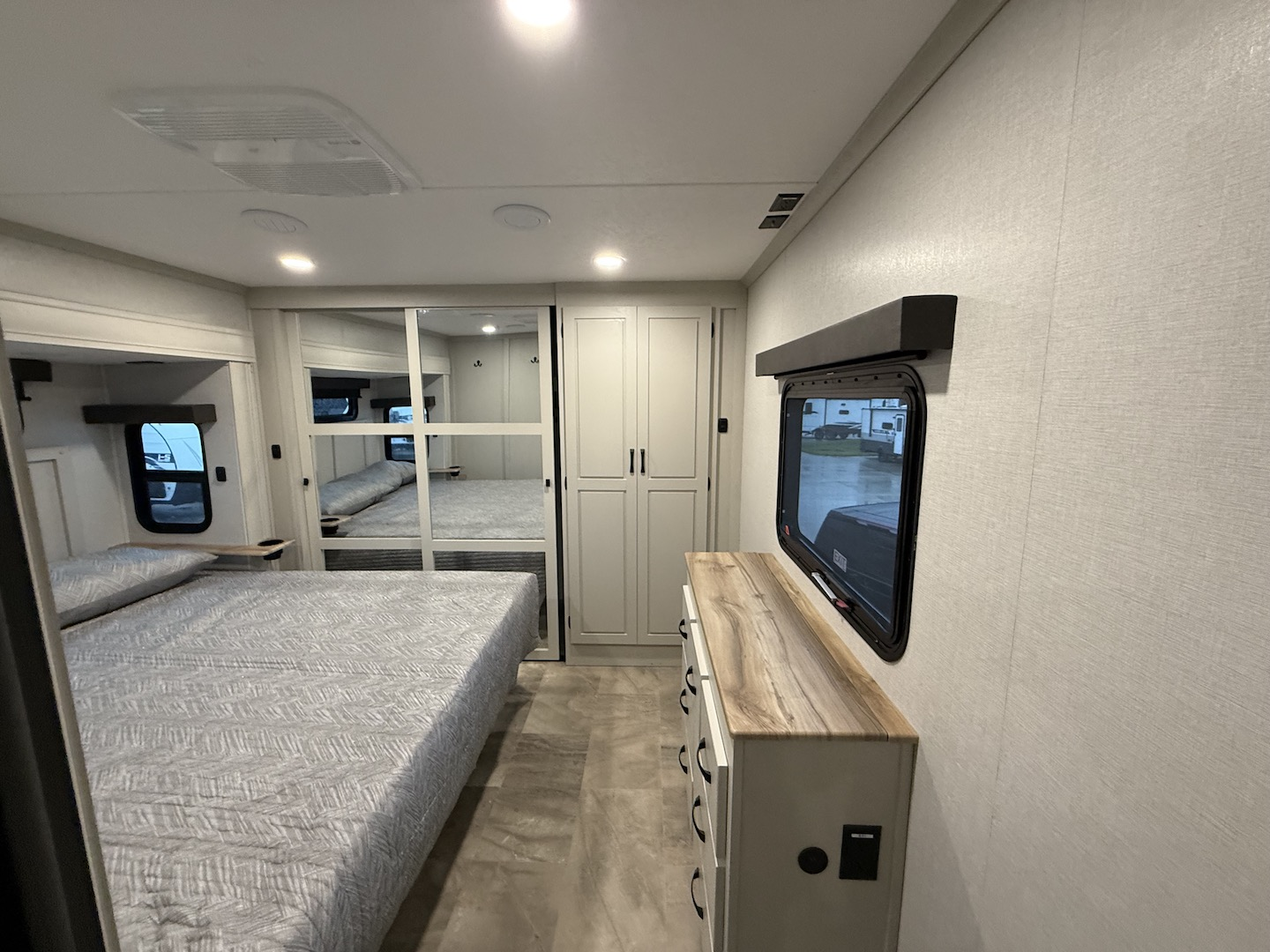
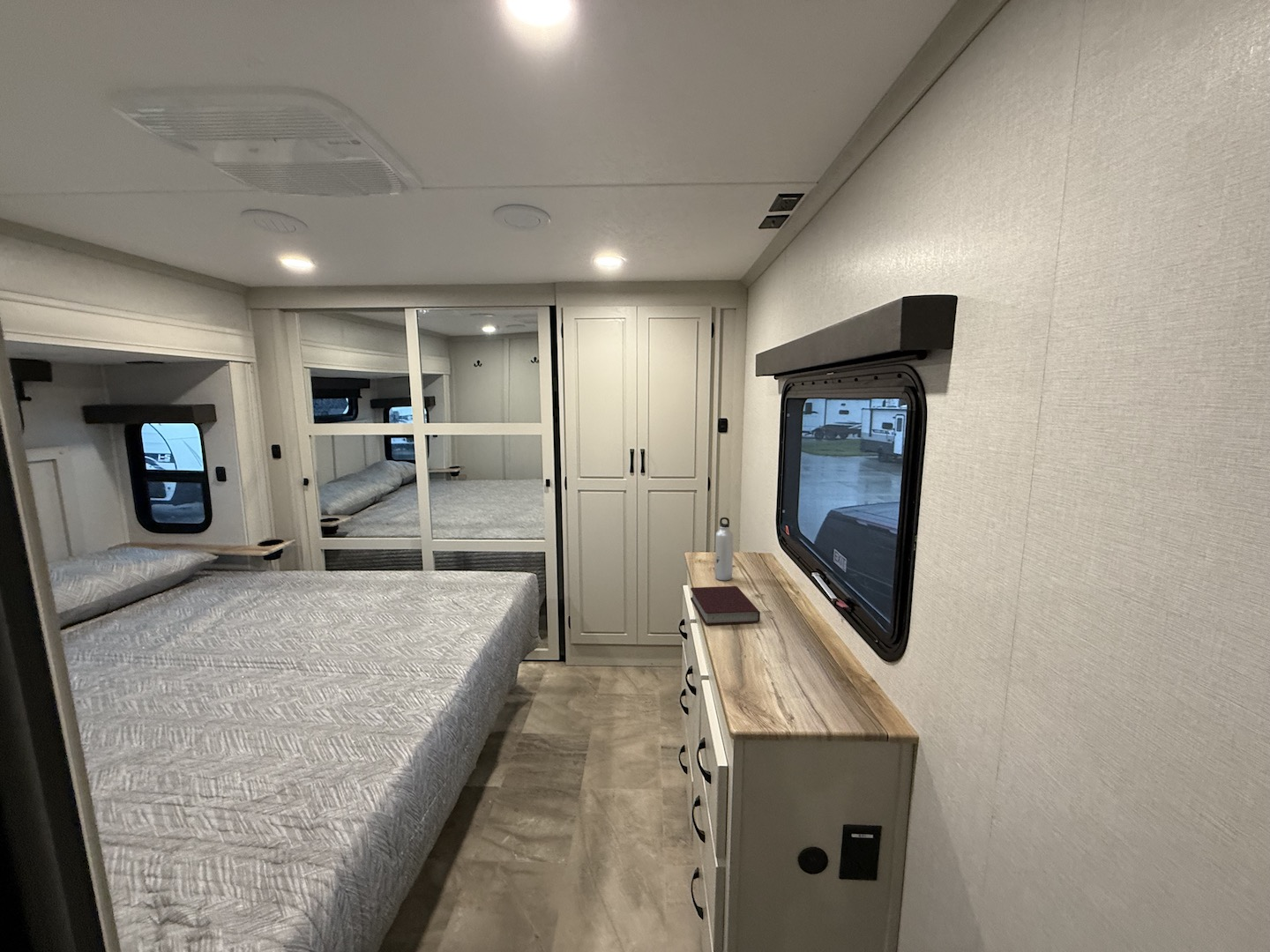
+ water bottle [714,517,734,581]
+ book [690,585,761,626]
